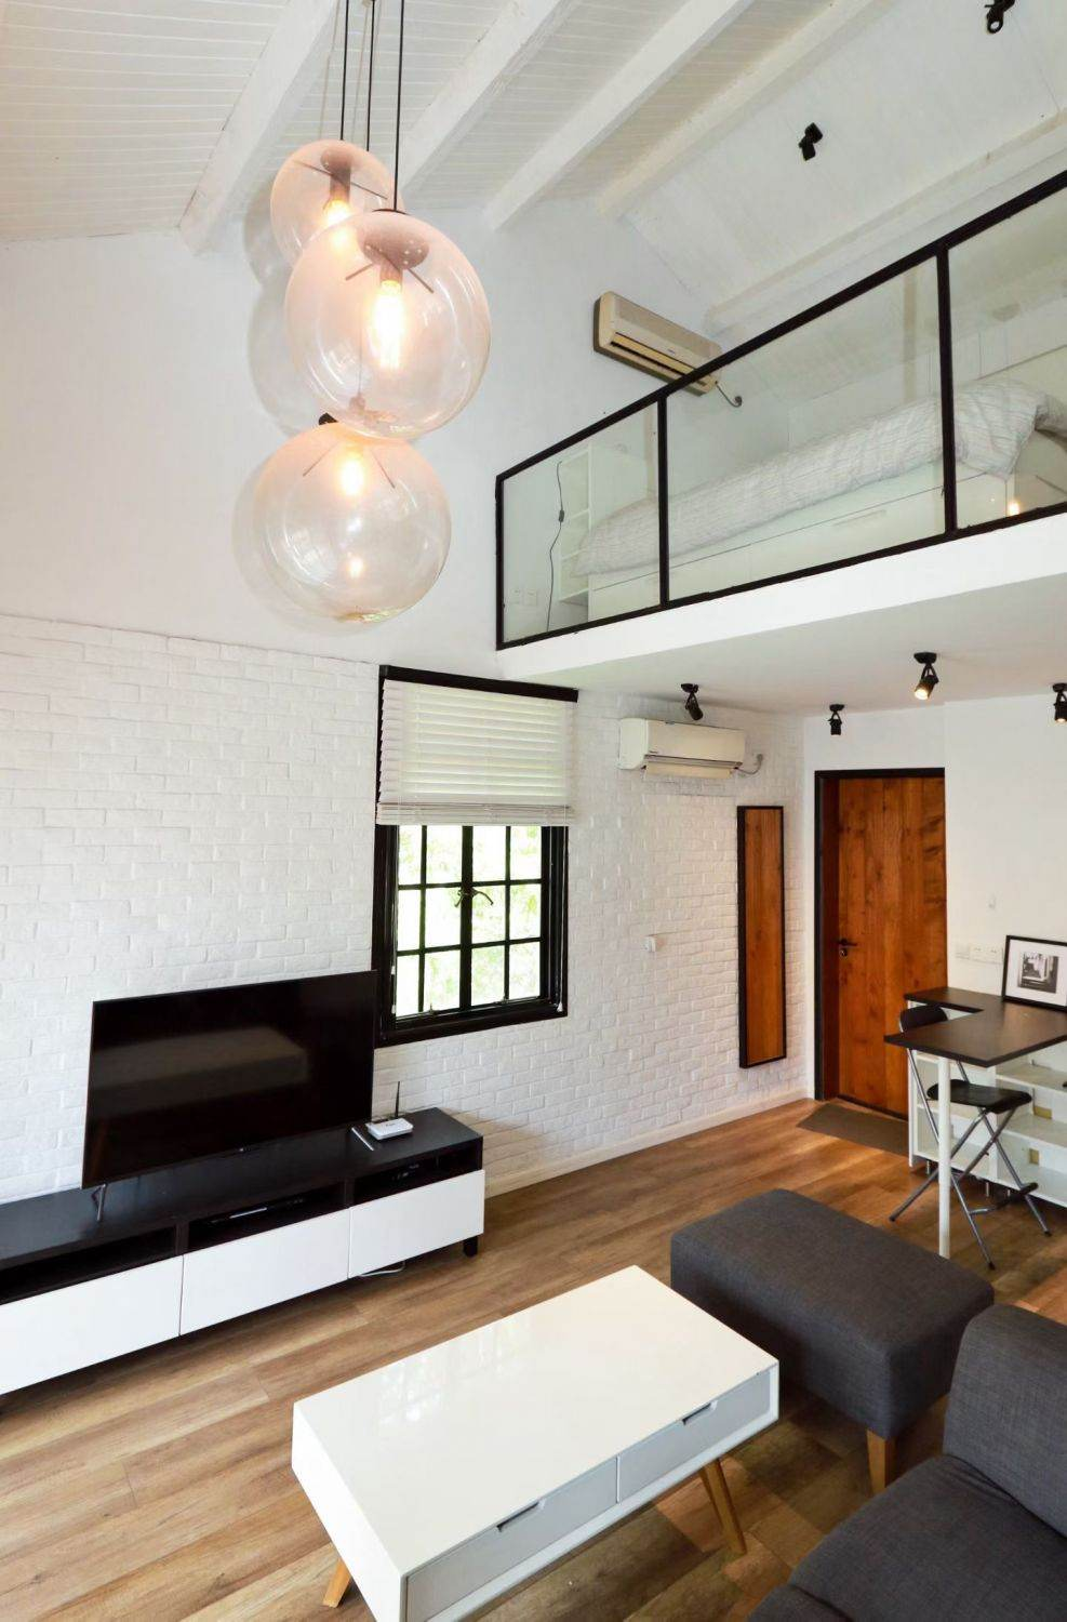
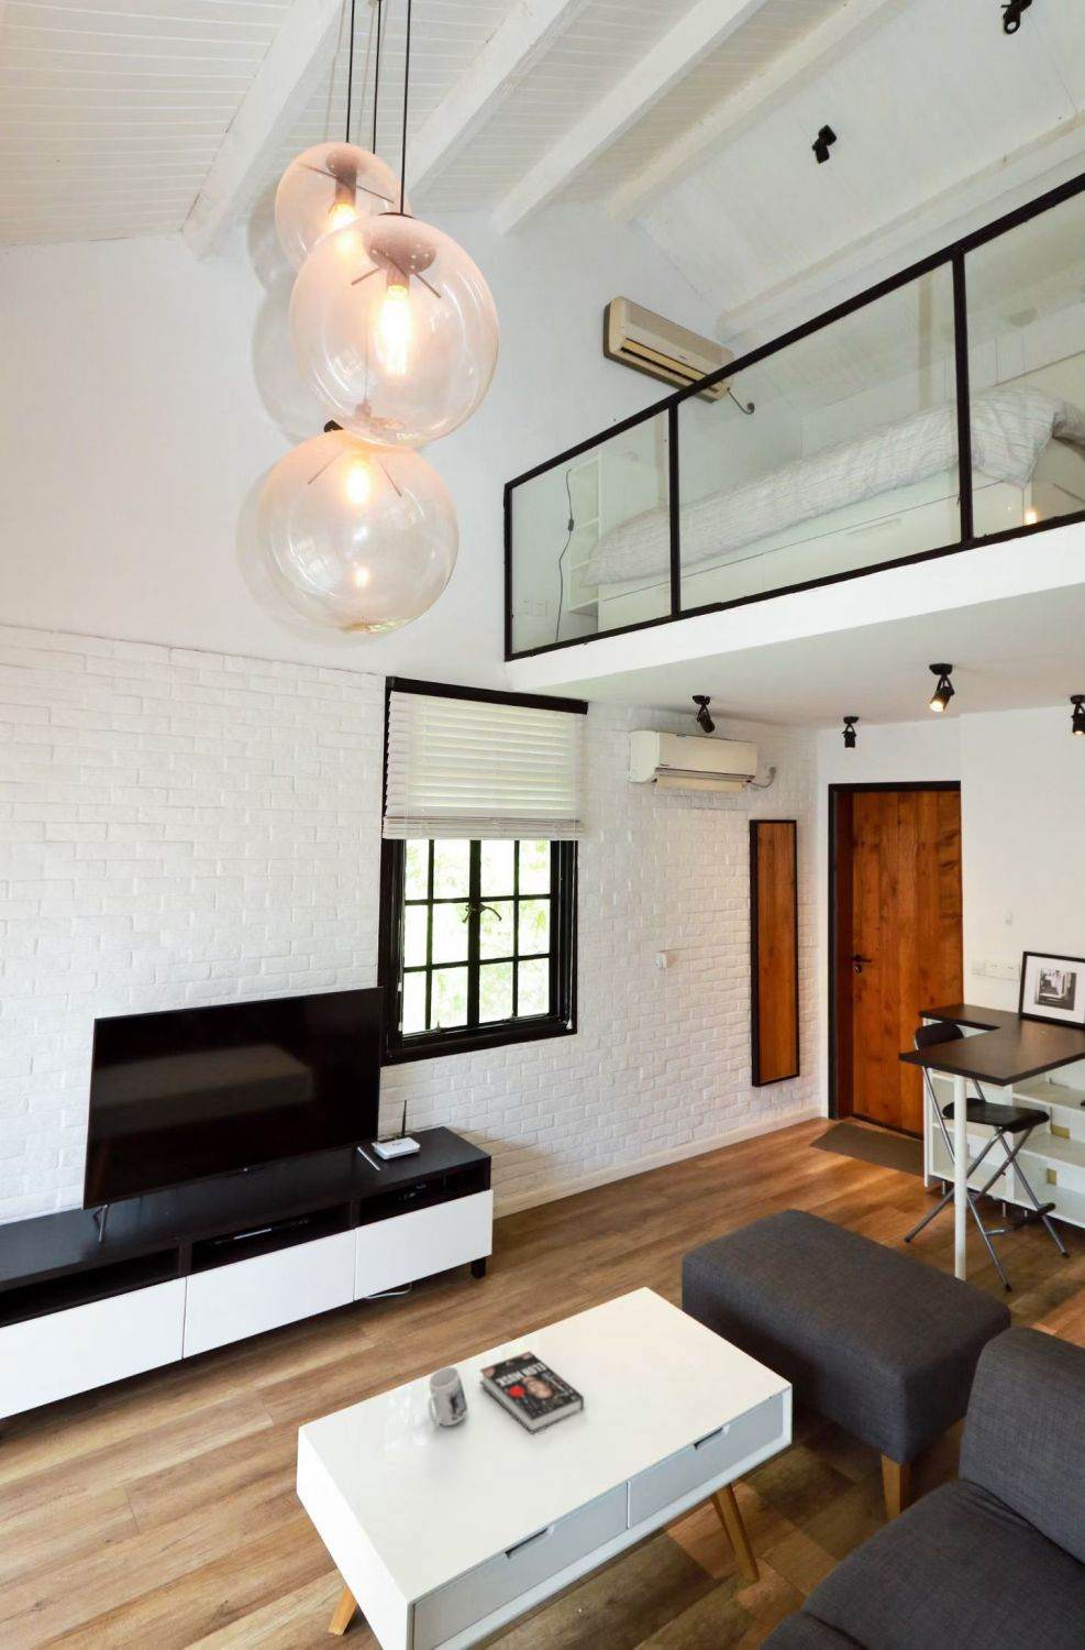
+ mug [427,1365,470,1427]
+ book [478,1350,585,1436]
